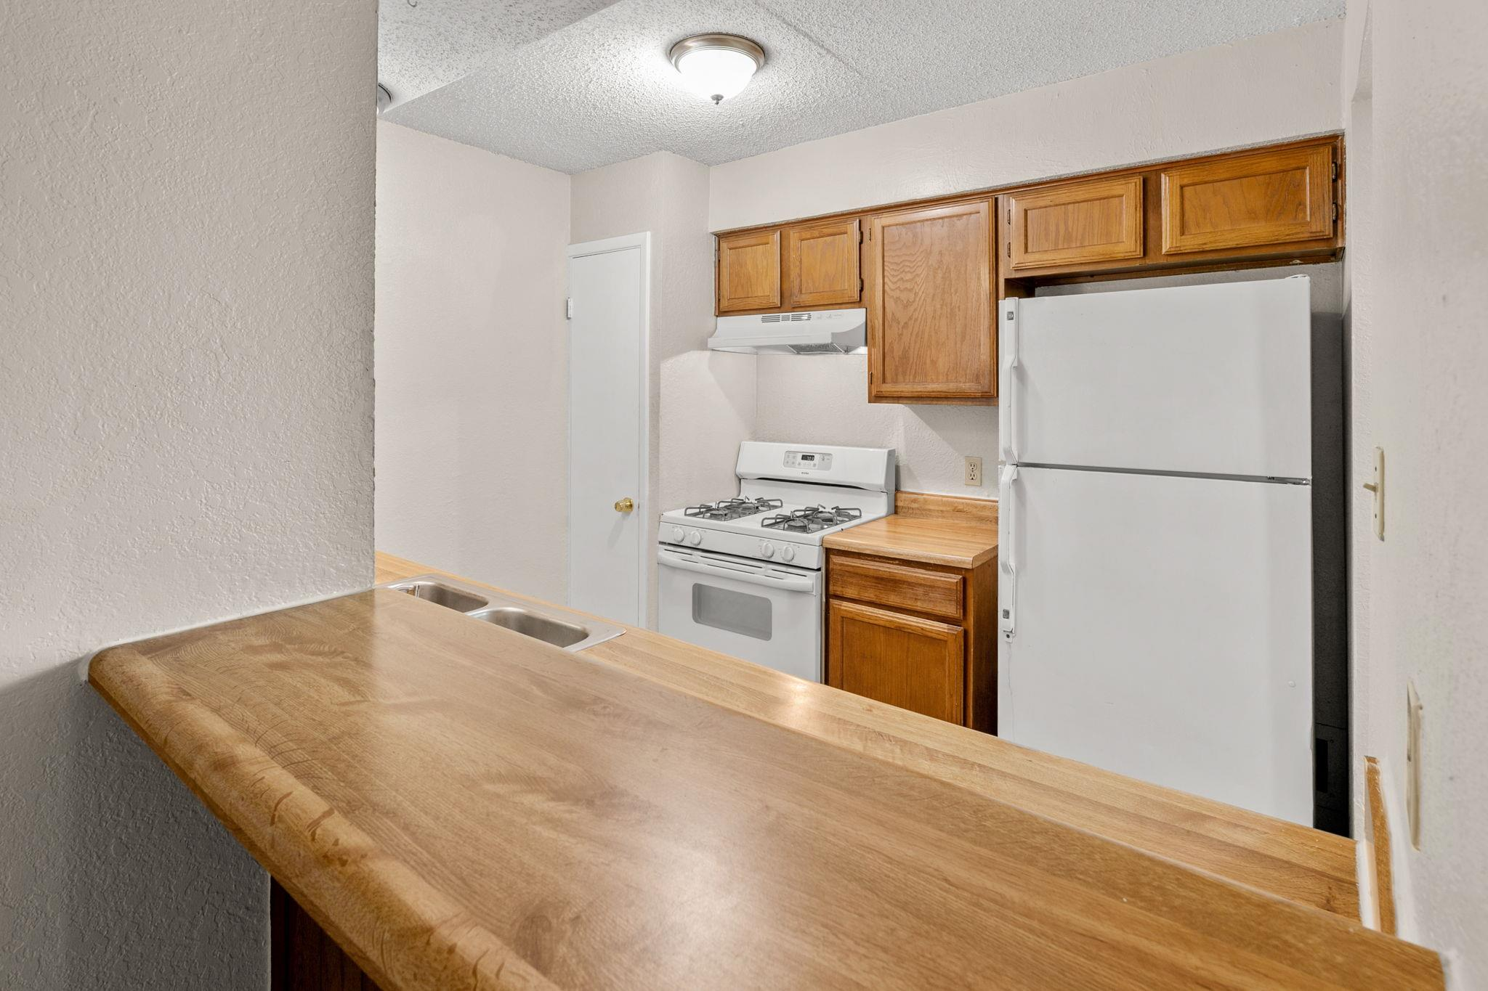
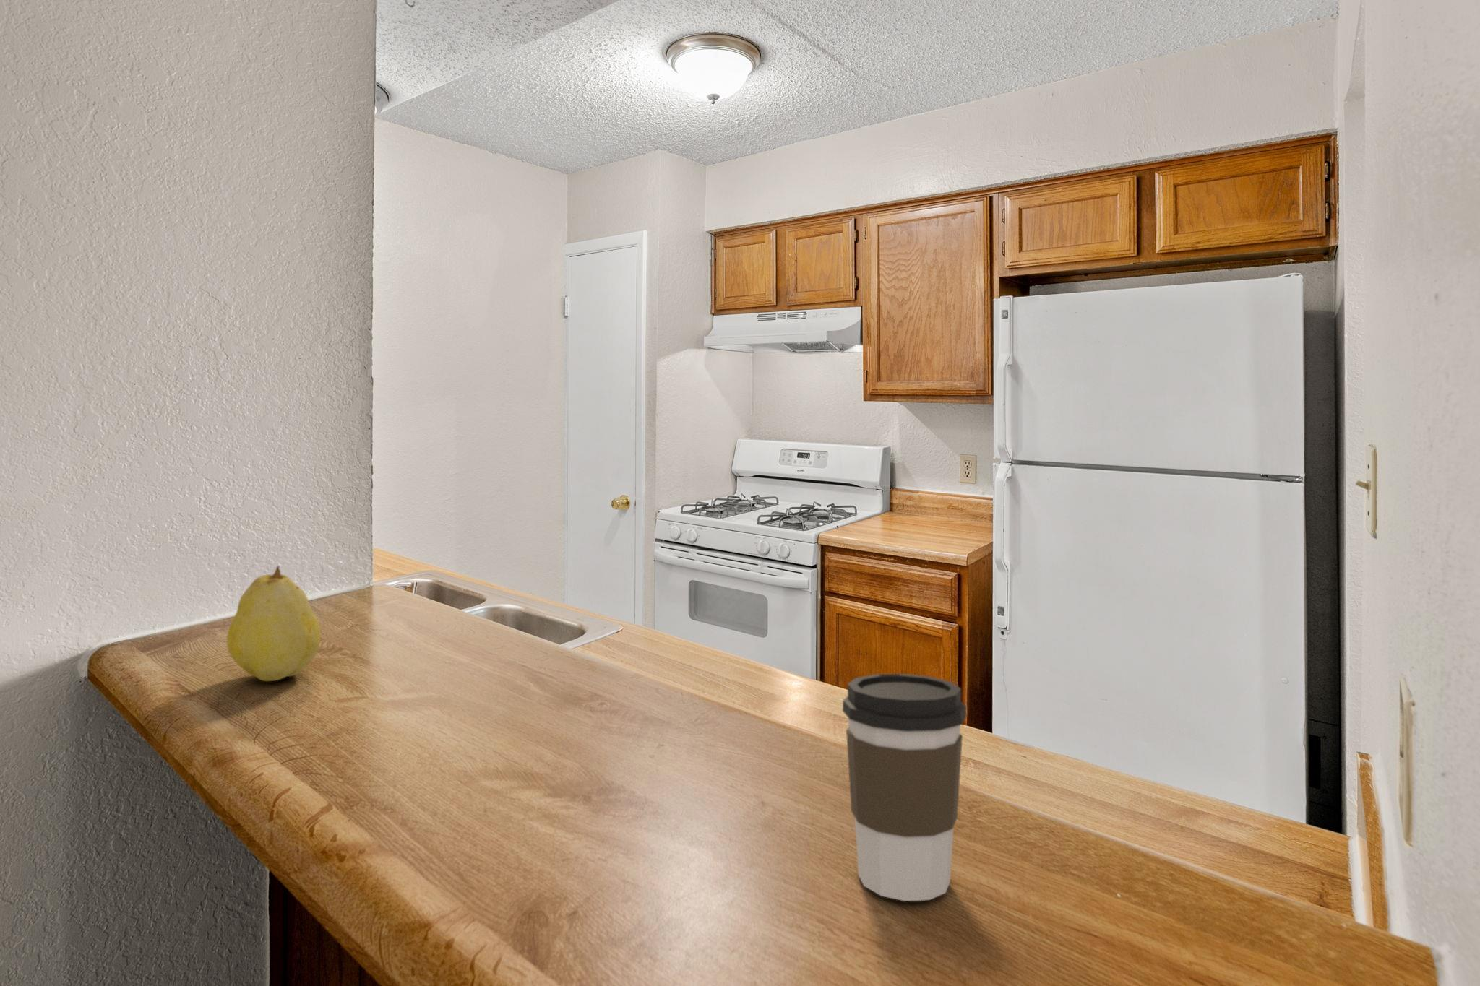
+ fruit [227,565,321,682]
+ coffee cup [842,673,967,902]
